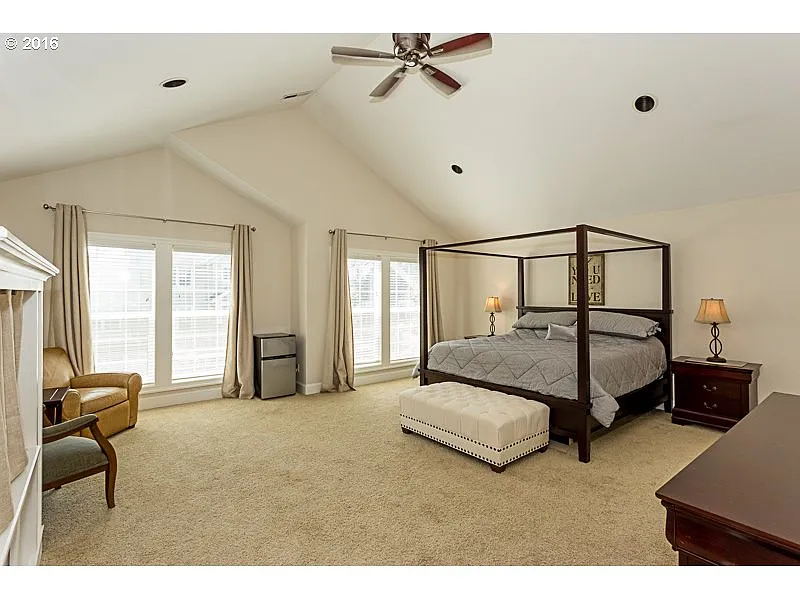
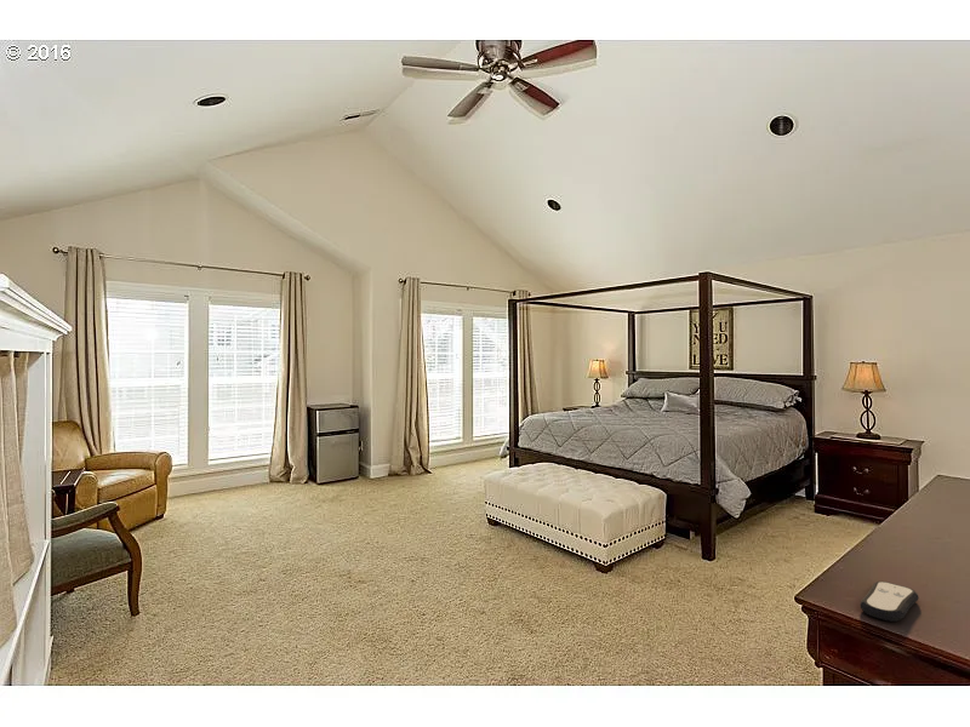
+ remote control [858,580,920,623]
